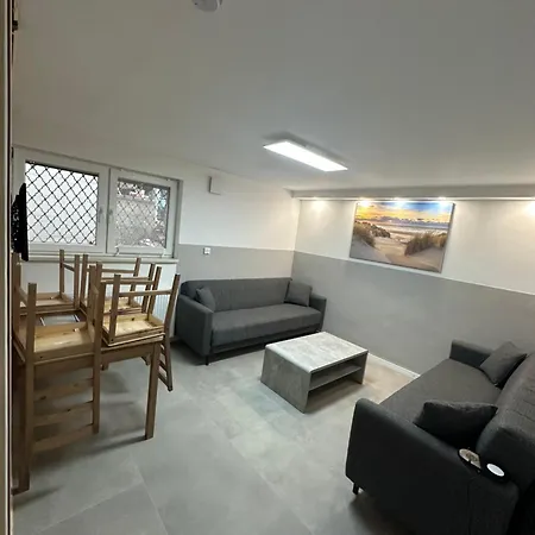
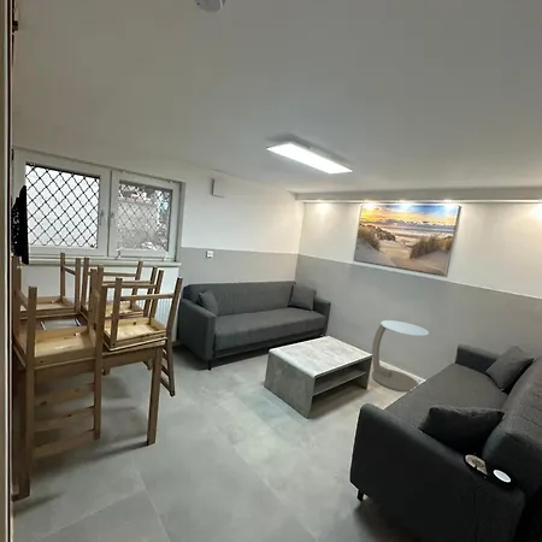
+ side table [371,319,430,393]
